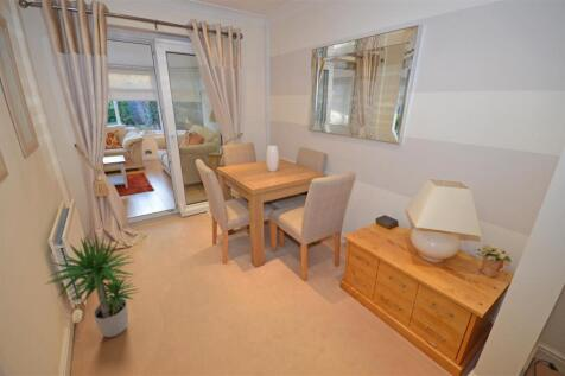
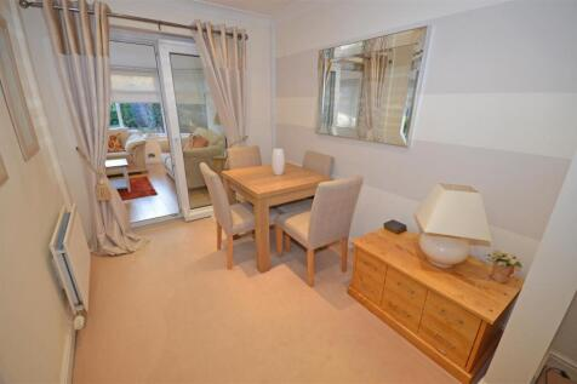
- potted plant [43,235,140,338]
